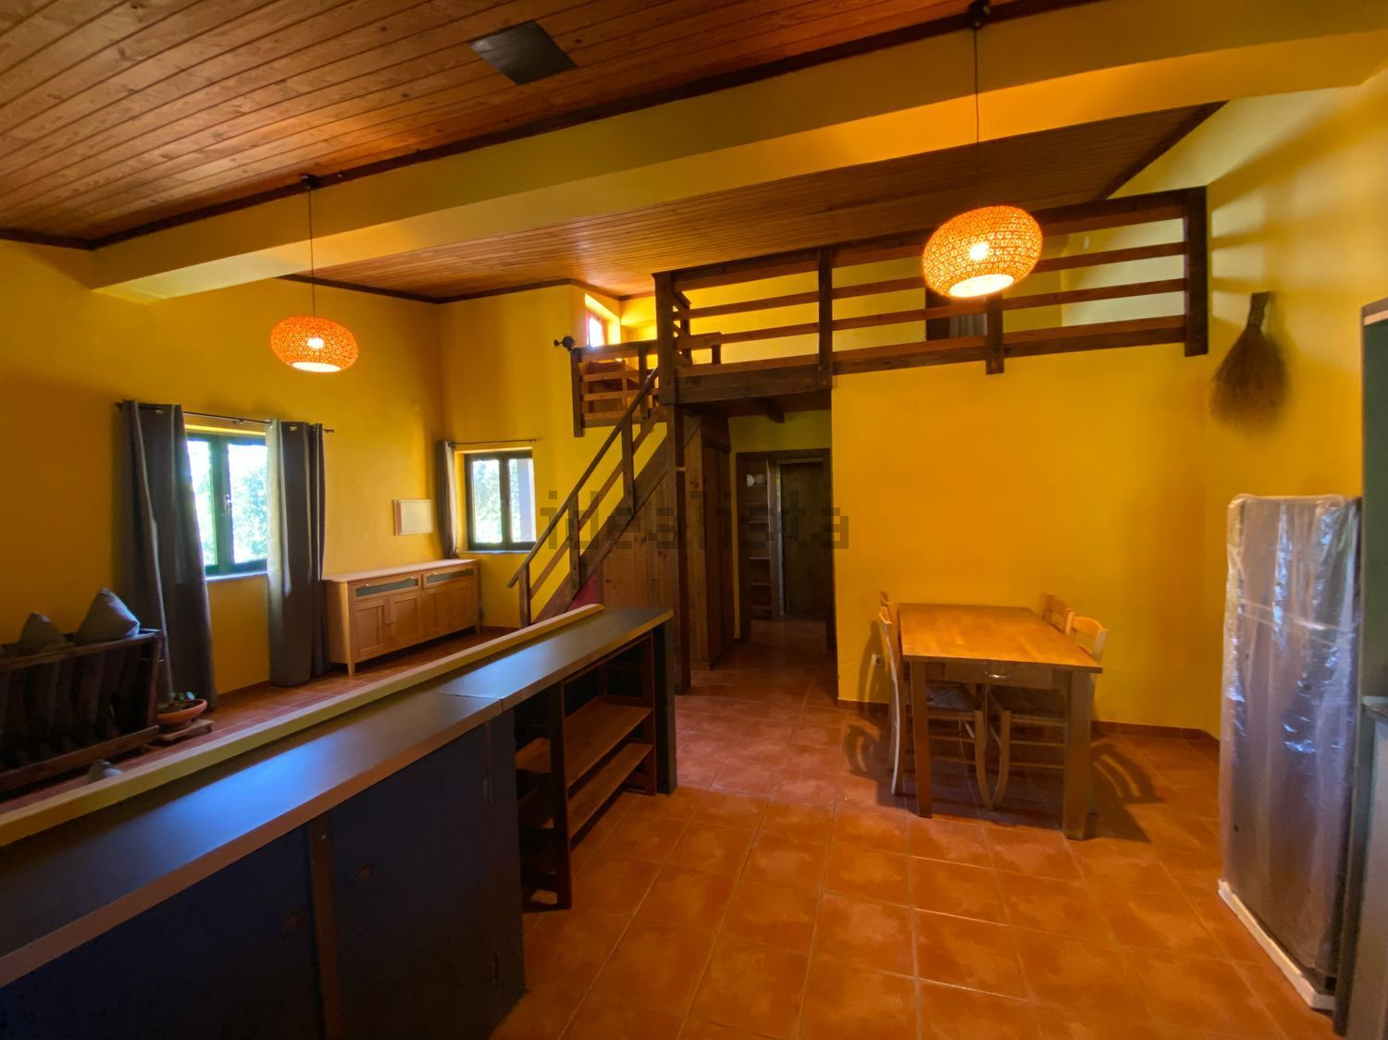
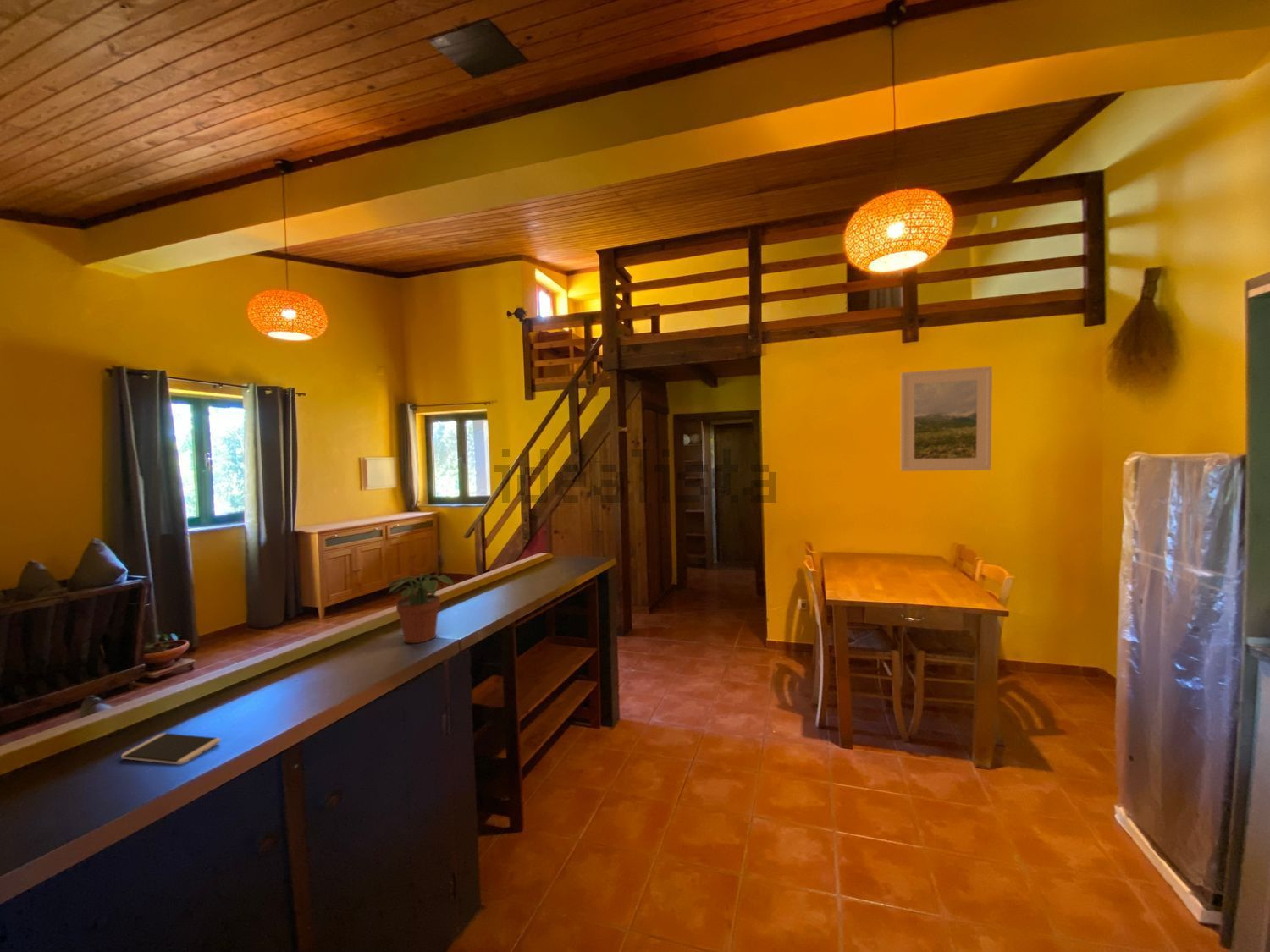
+ potted plant [387,573,454,644]
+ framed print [900,366,993,472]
+ smartphone [120,732,221,765]
